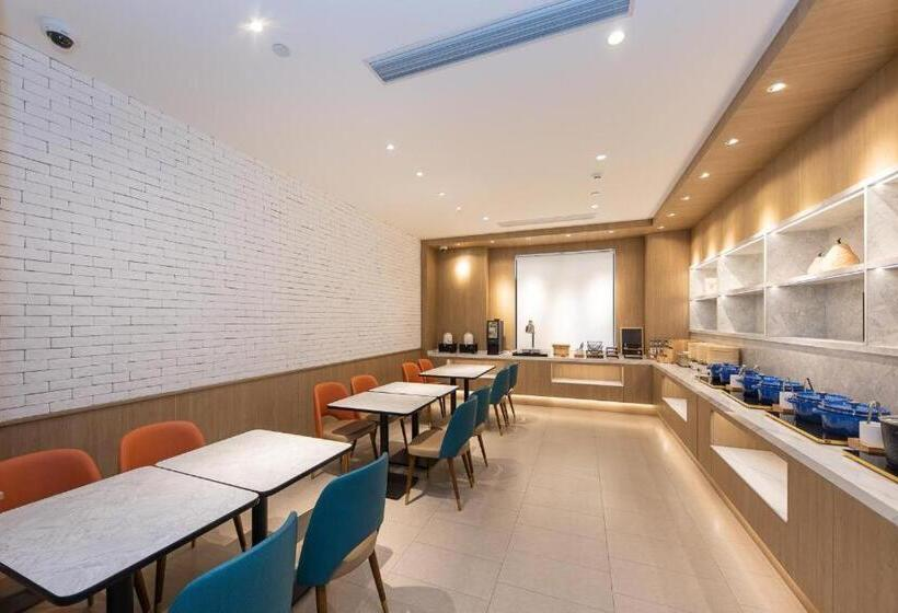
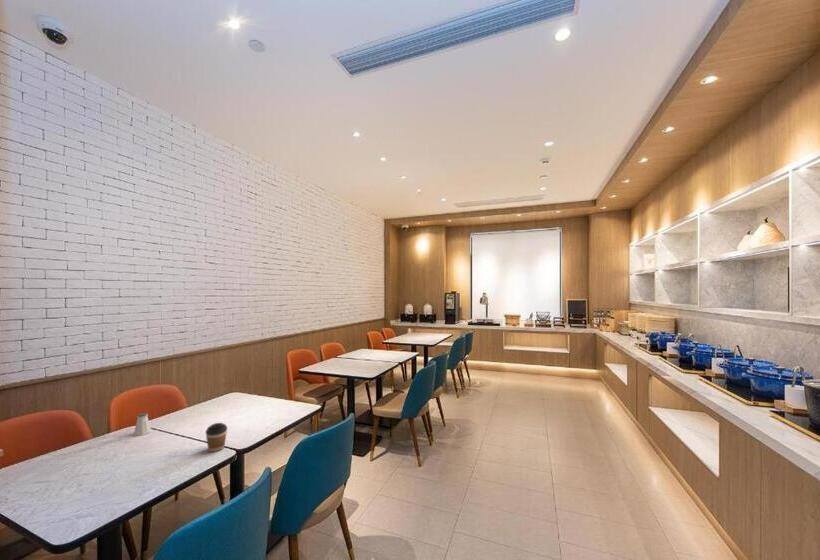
+ saltshaker [133,412,152,437]
+ coffee cup [205,422,228,453]
